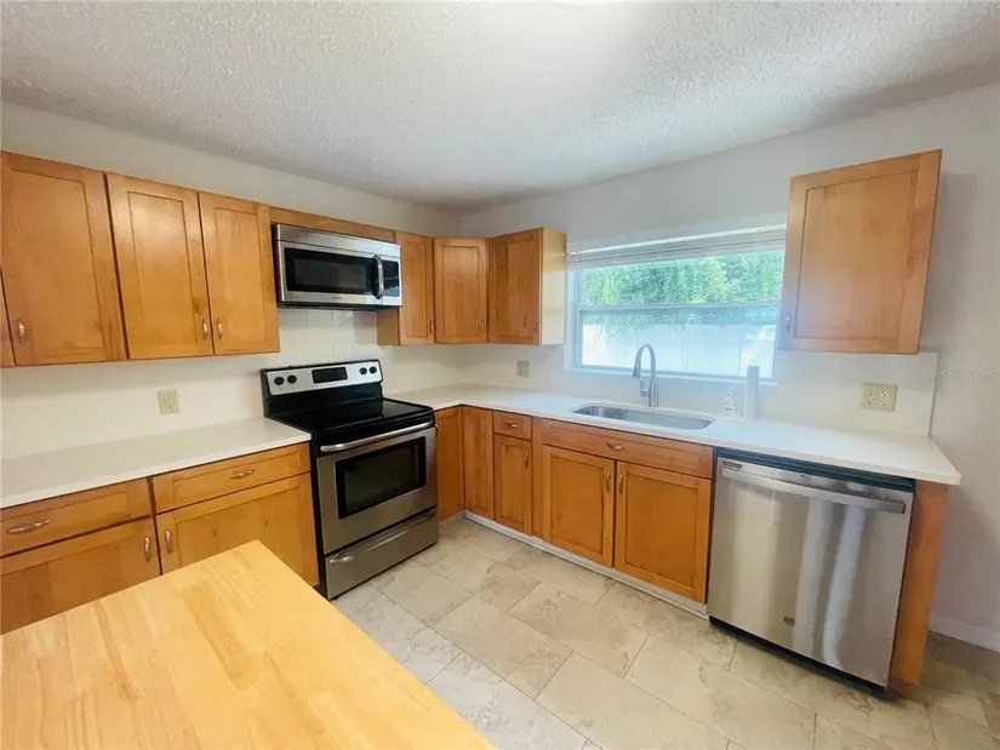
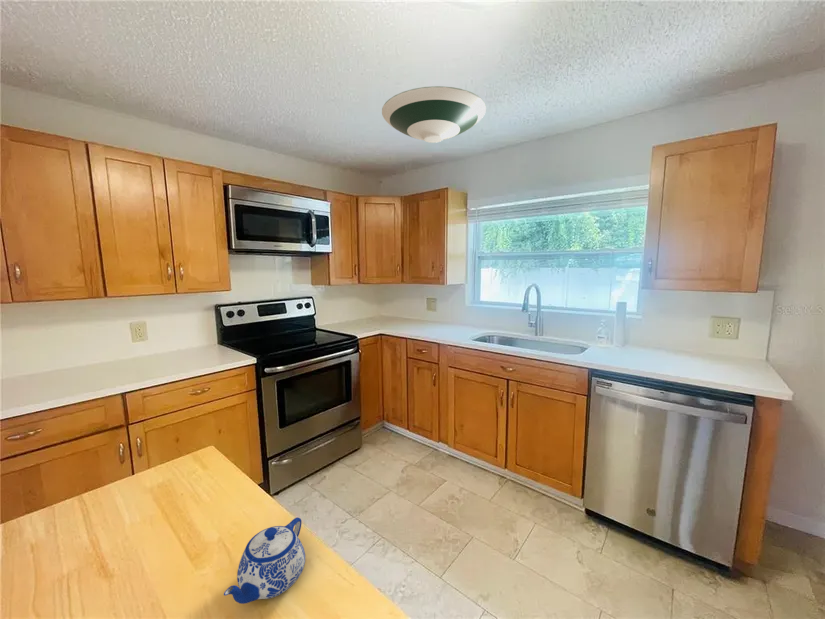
+ teapot [223,517,306,605]
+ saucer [381,85,487,144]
